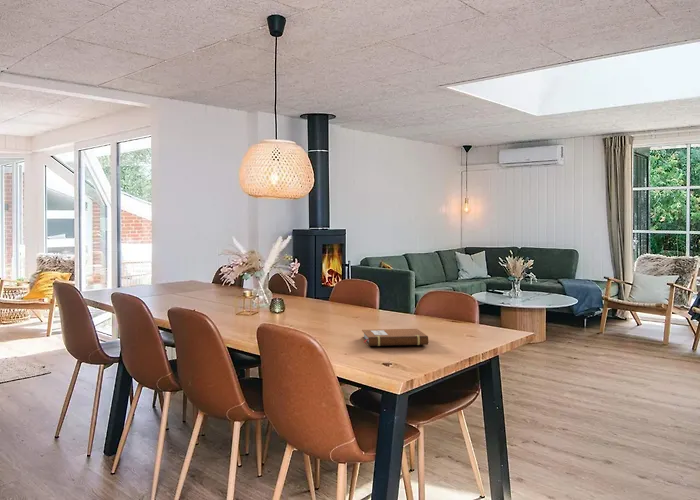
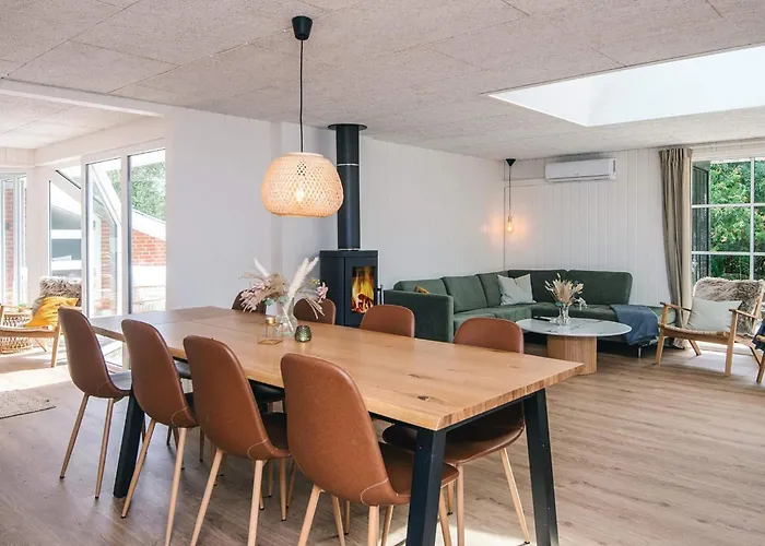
- notebook [361,328,429,347]
